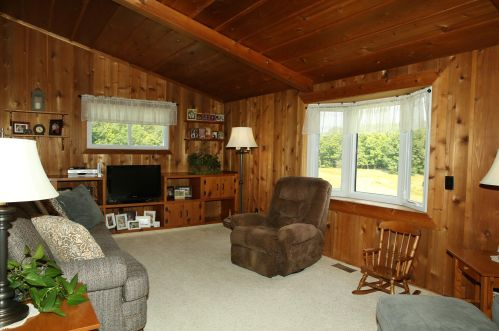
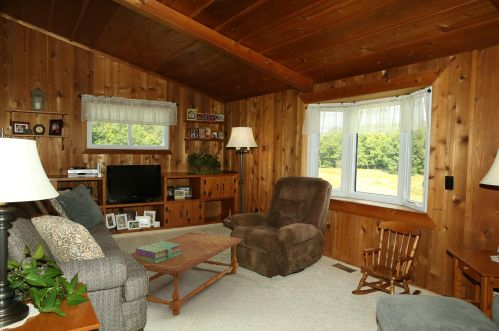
+ stack of books [134,240,182,263]
+ coffee table [129,231,244,316]
